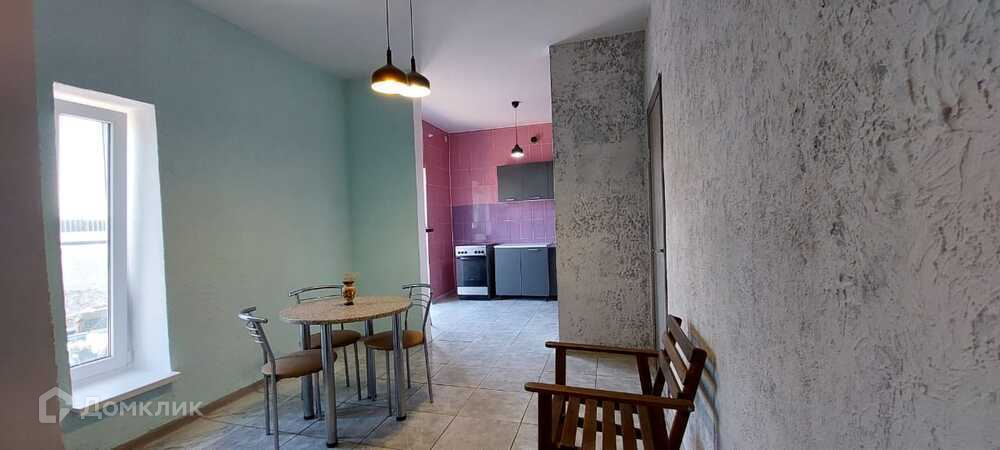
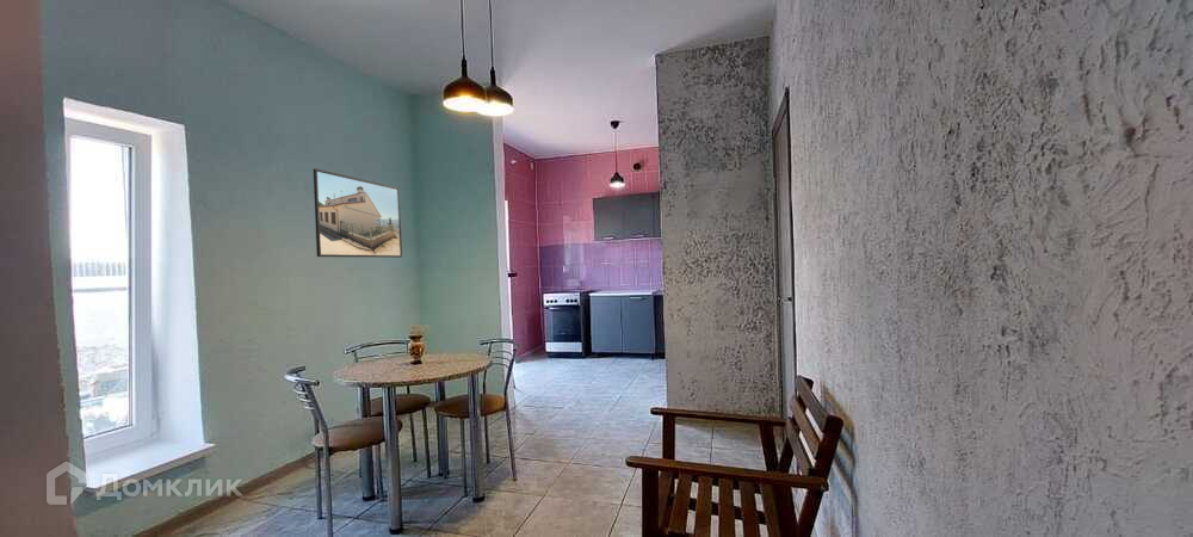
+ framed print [313,168,403,259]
